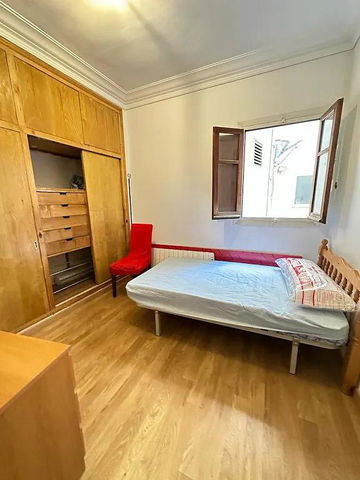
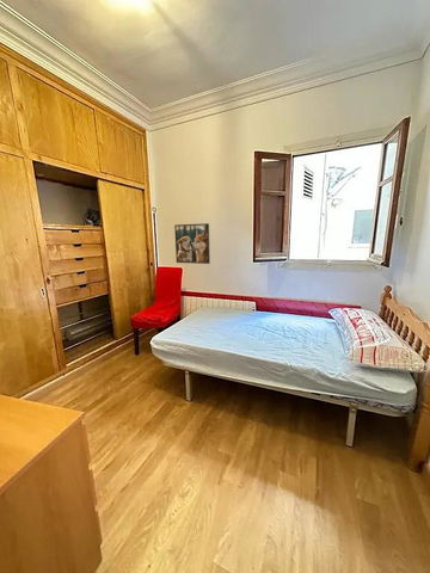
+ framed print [173,222,211,265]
